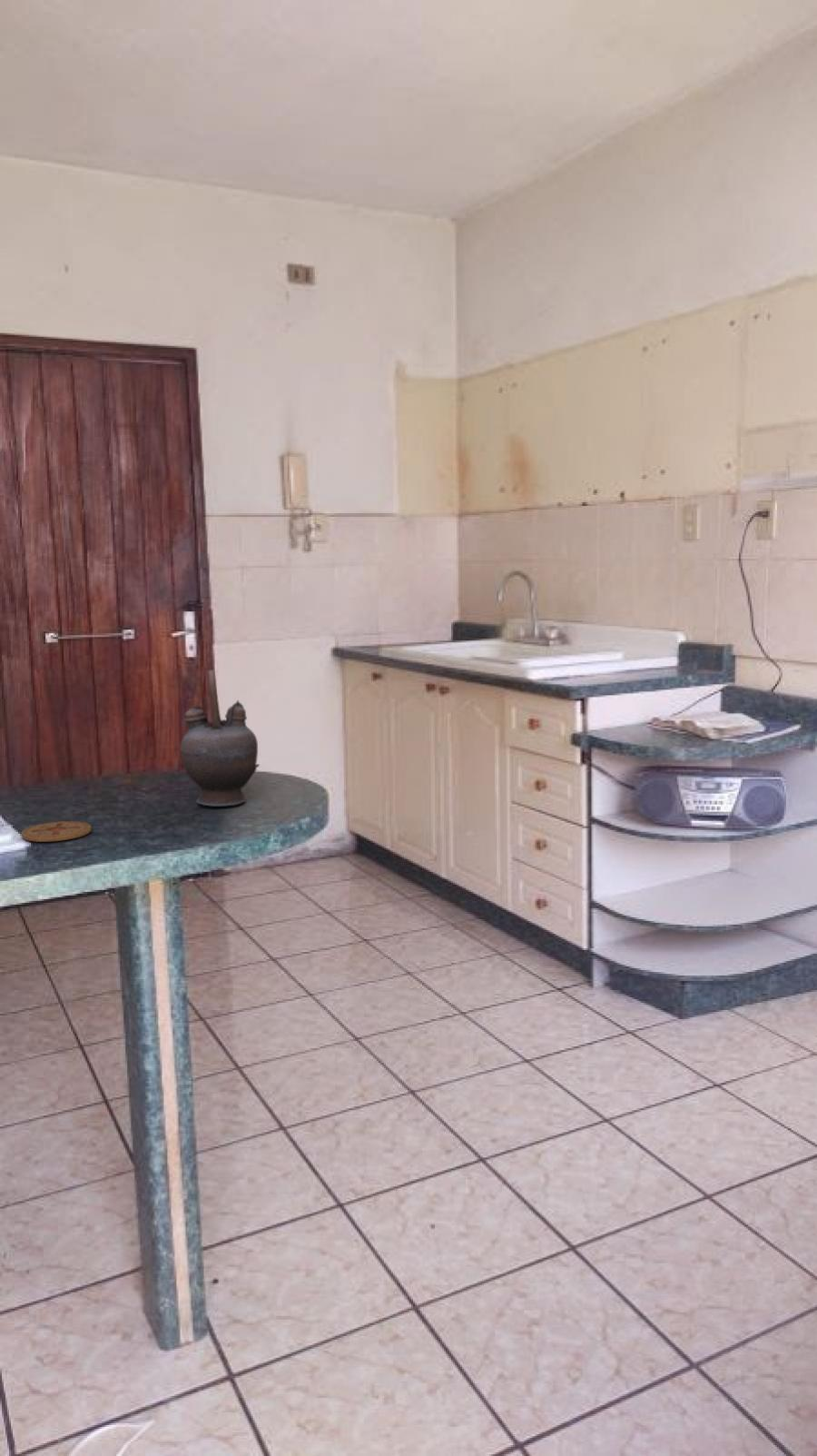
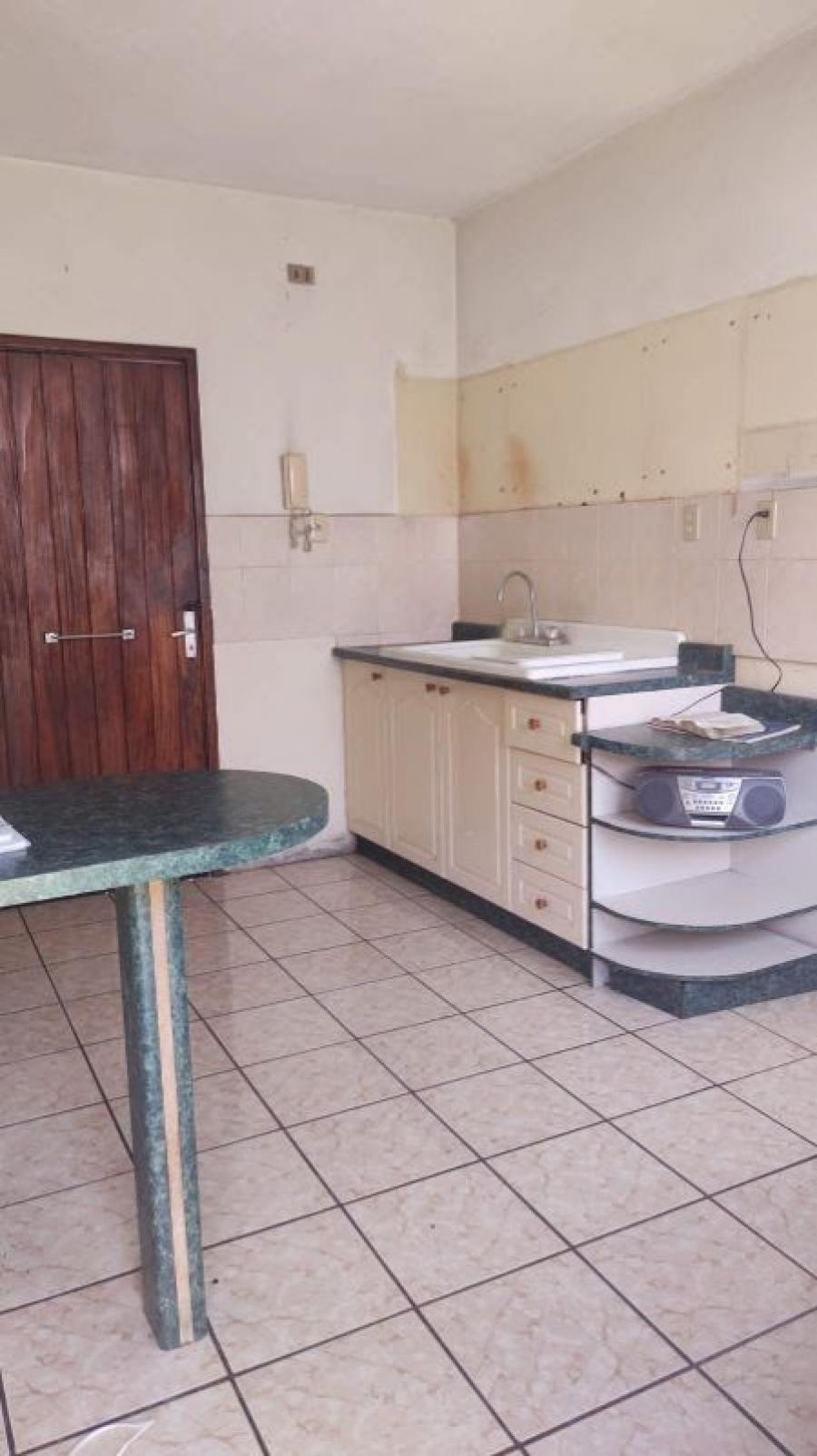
- teapot [179,669,261,807]
- coaster [20,820,93,843]
